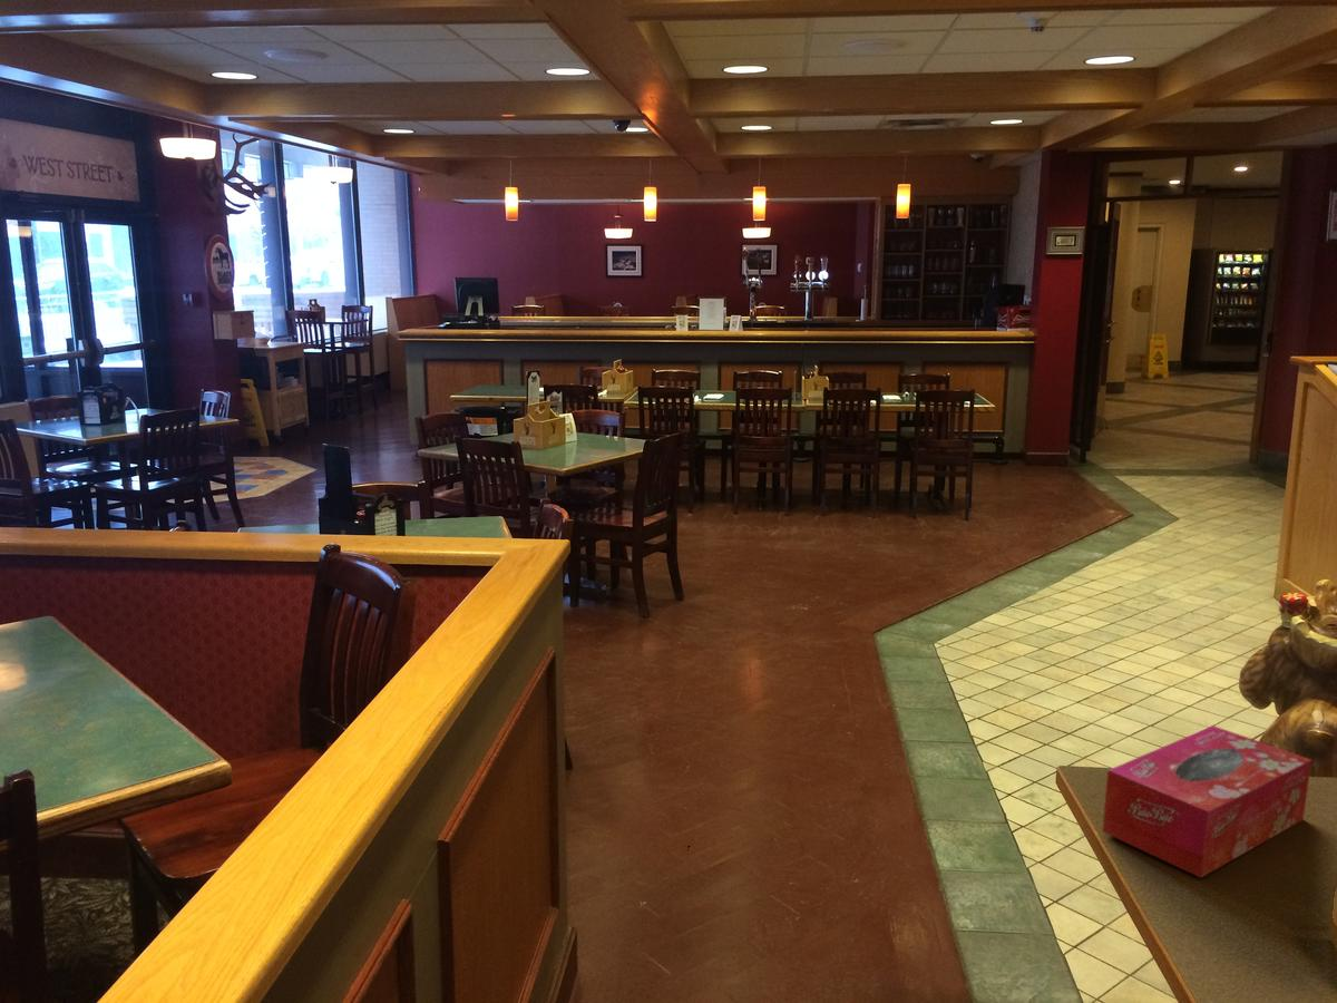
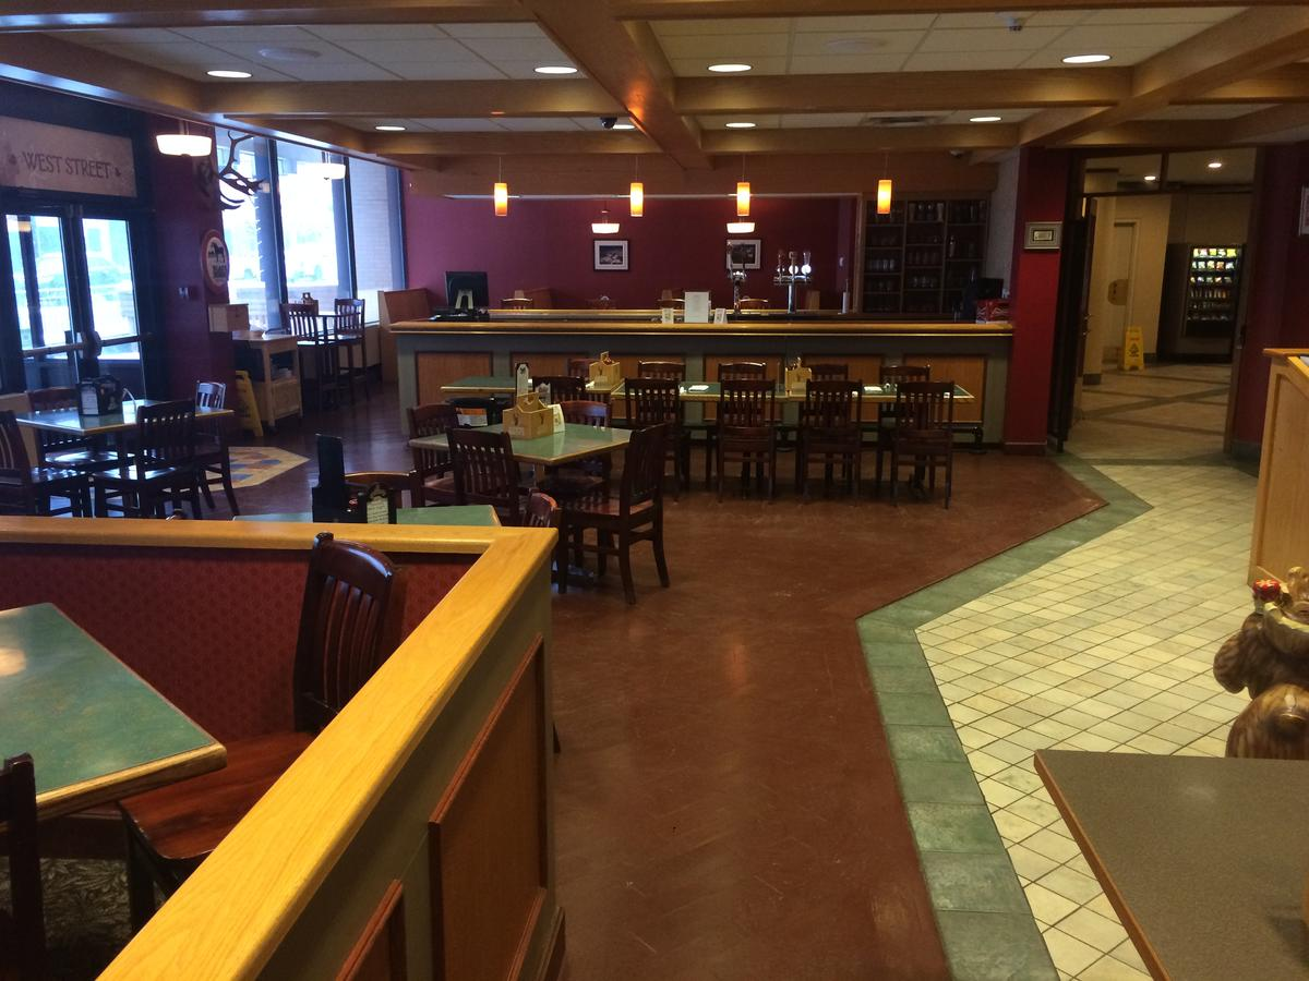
- tissue box [1101,724,1312,879]
